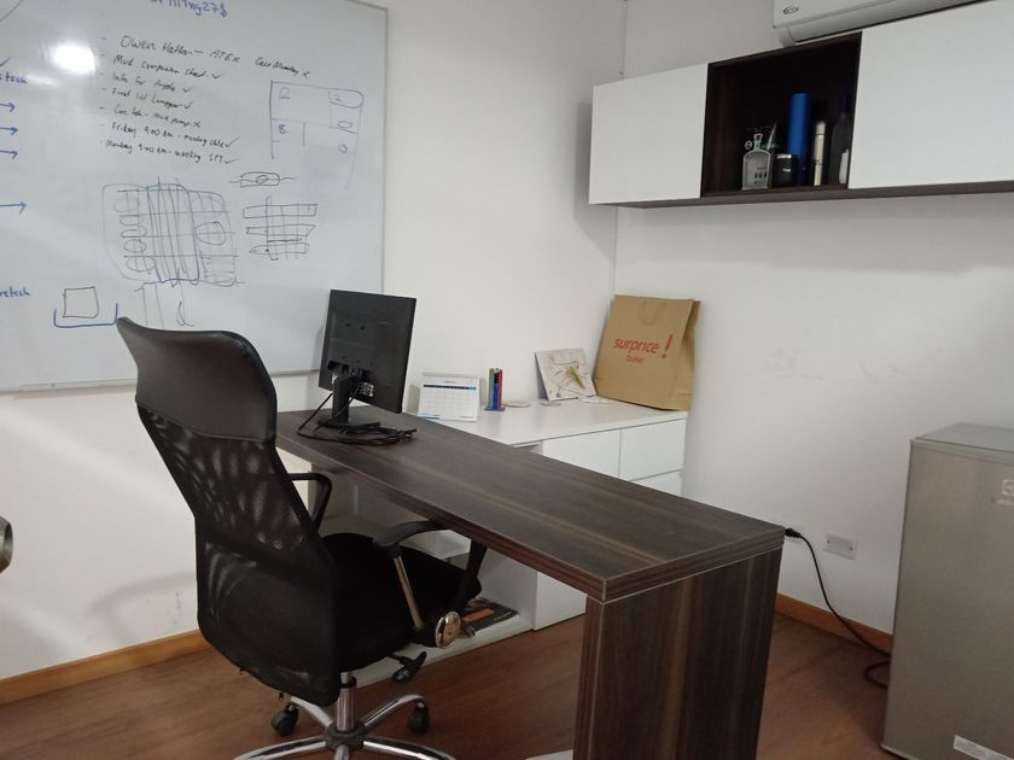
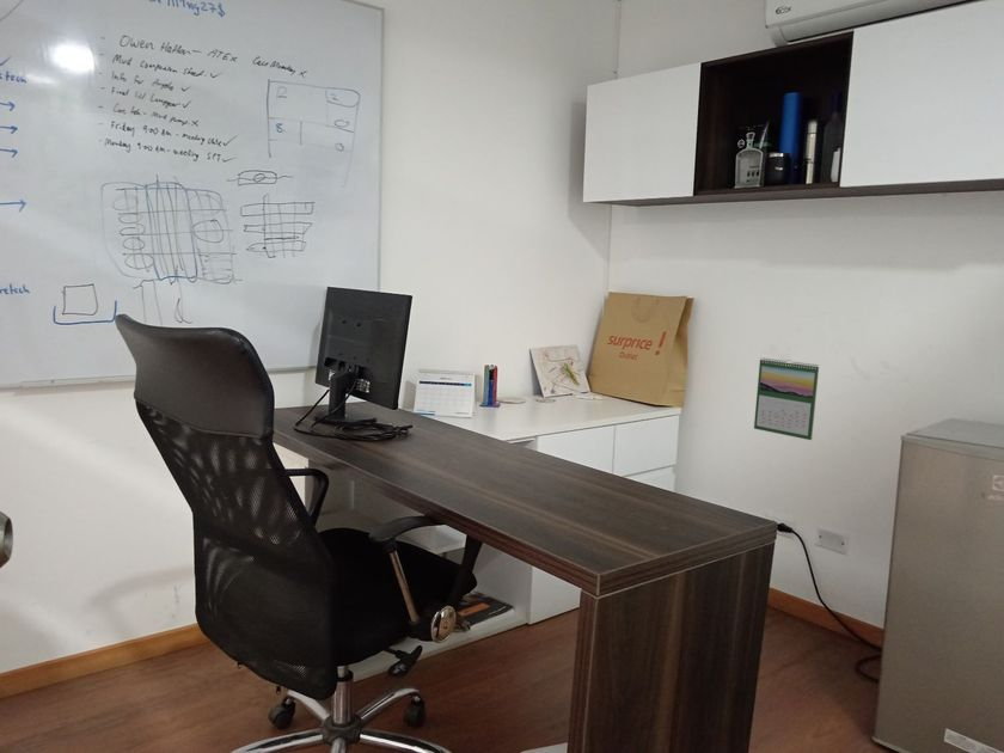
+ calendar [753,357,820,441]
